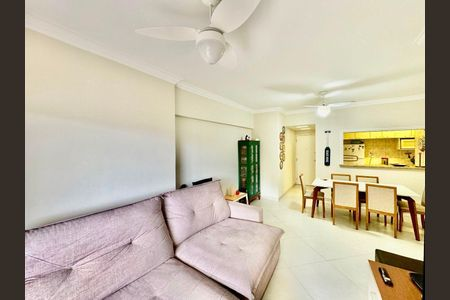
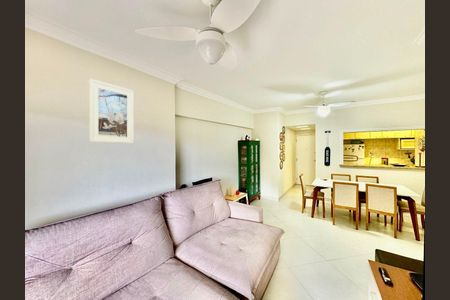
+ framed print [88,78,135,144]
